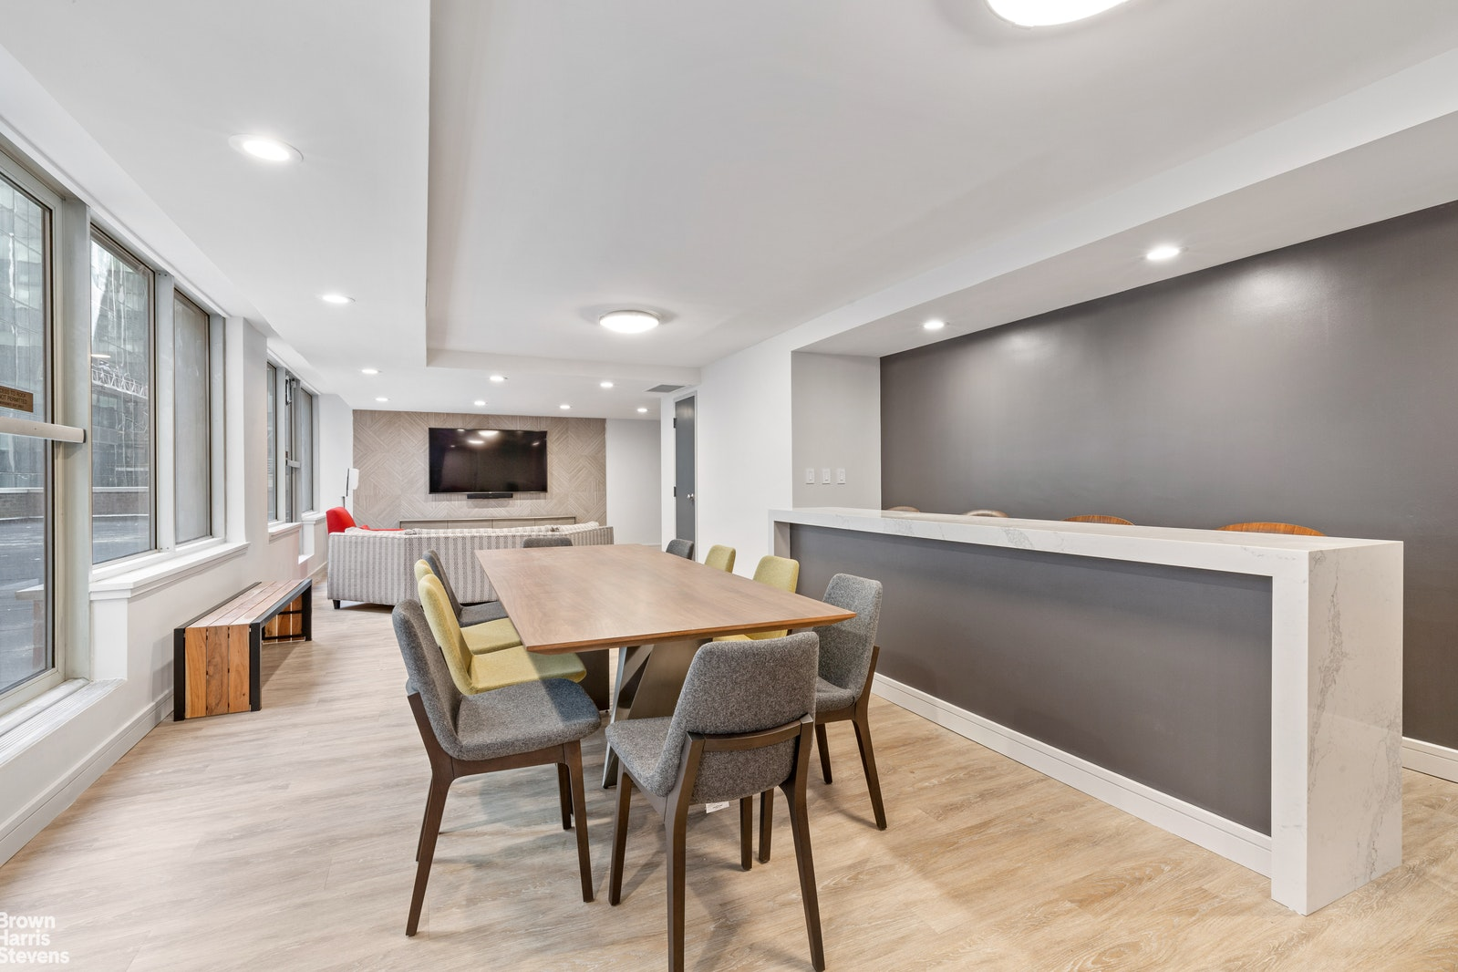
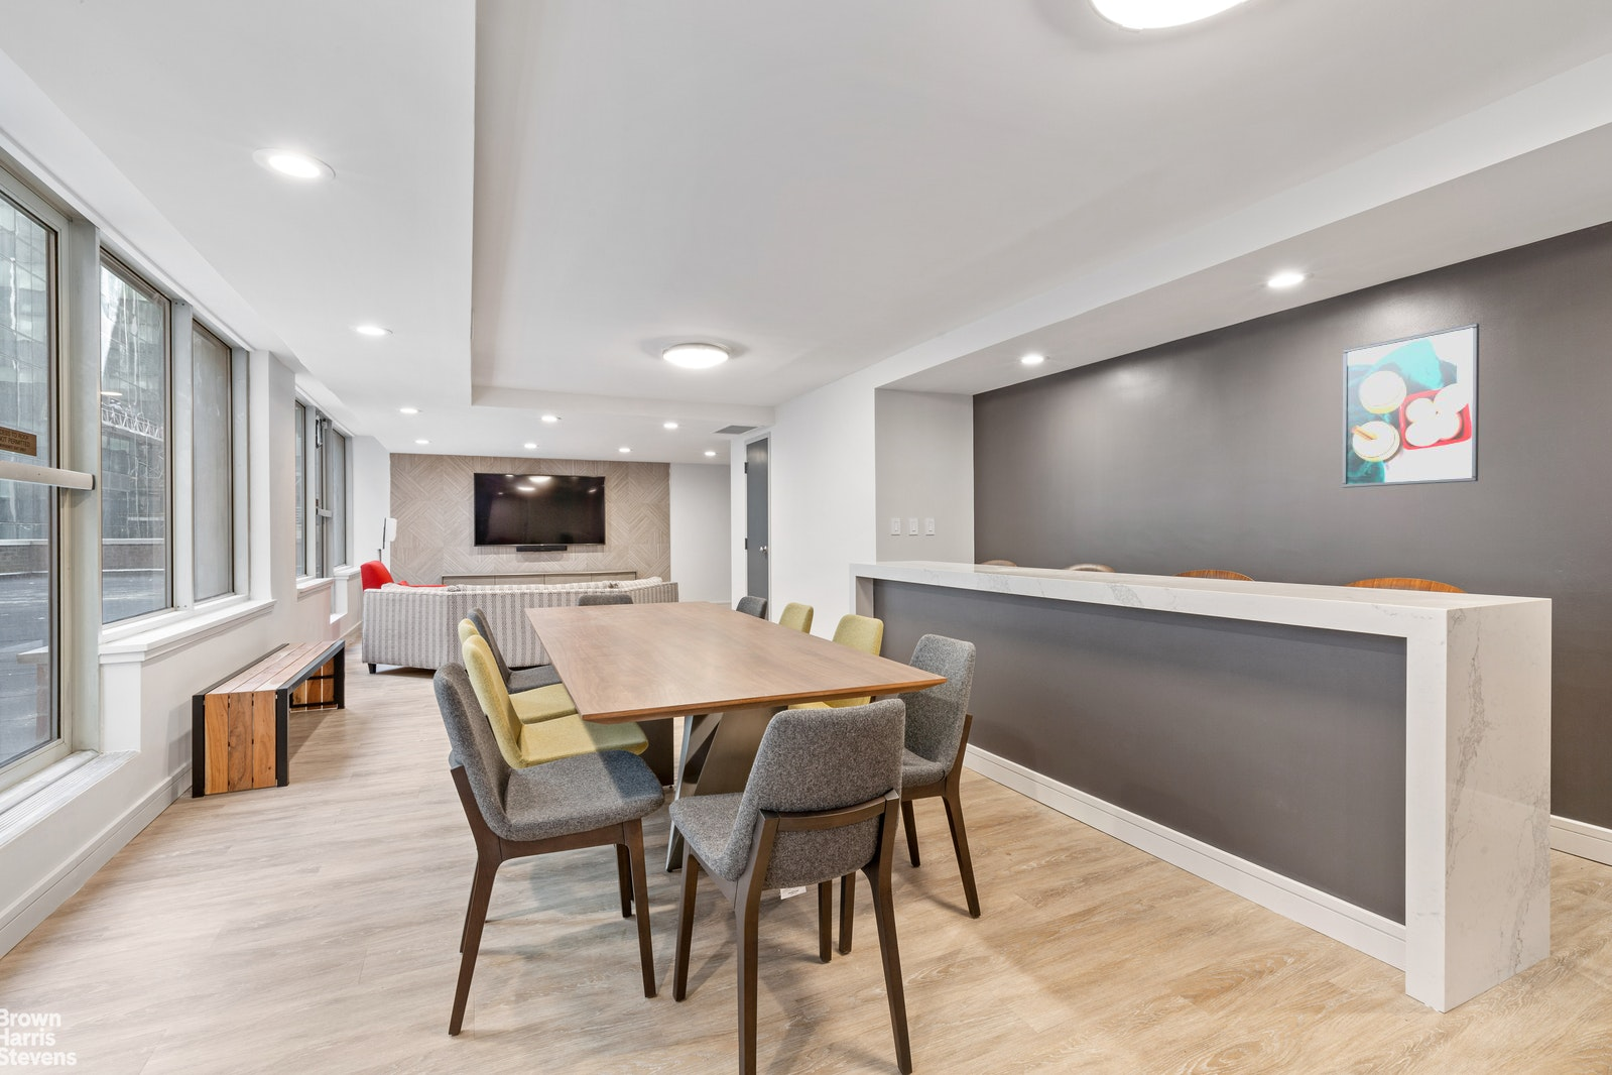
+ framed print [1342,323,1480,490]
